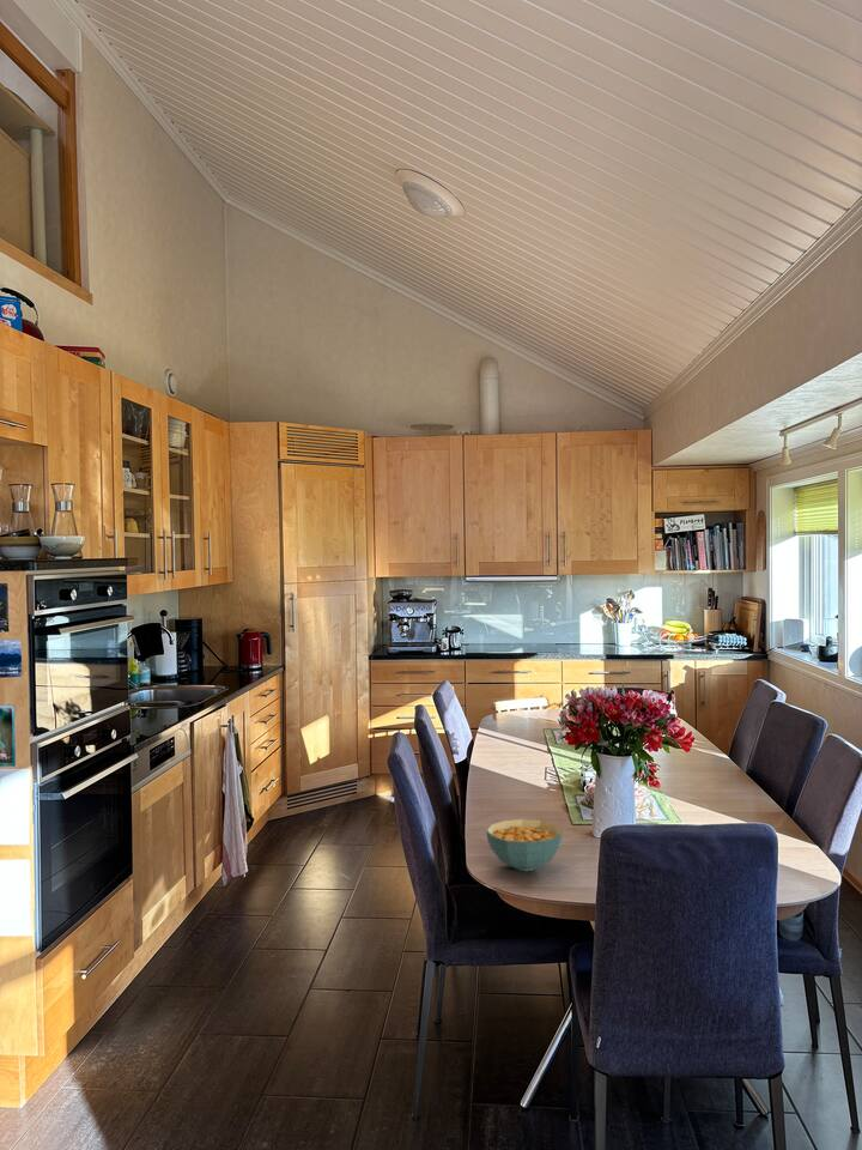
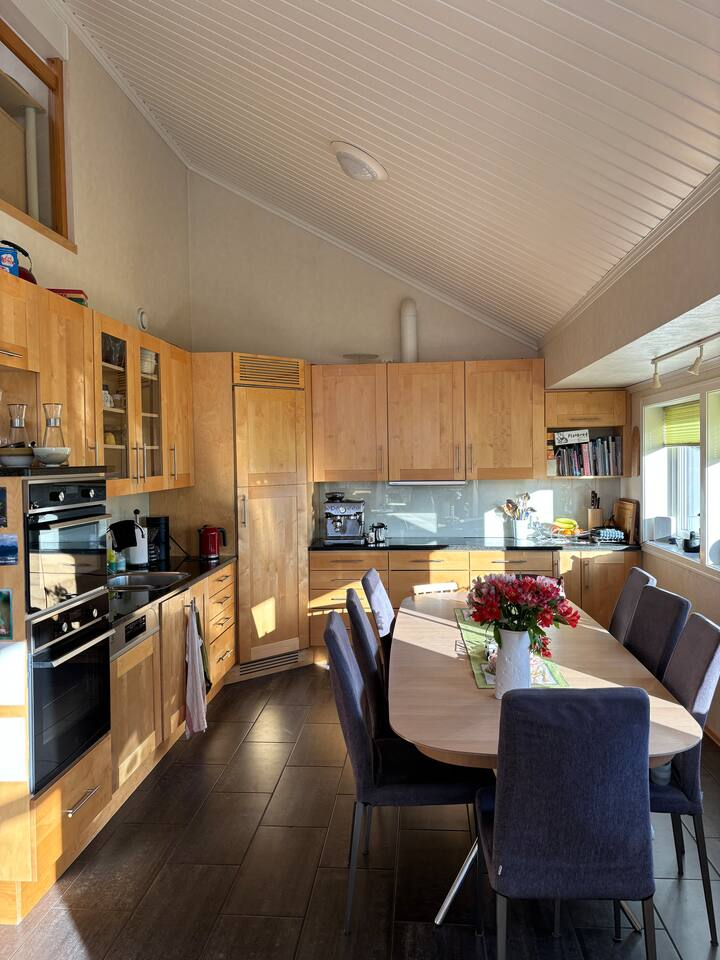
- cereal bowl [485,818,564,872]
